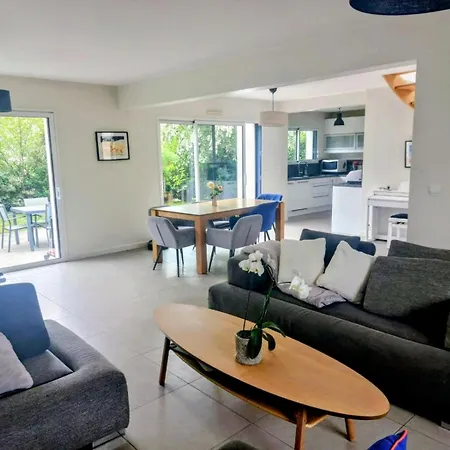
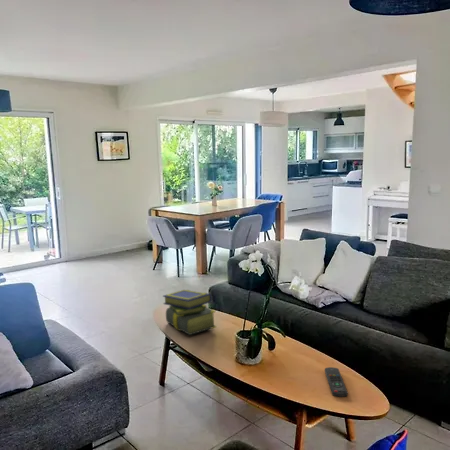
+ stack of books [162,289,217,336]
+ remote control [324,366,349,398]
